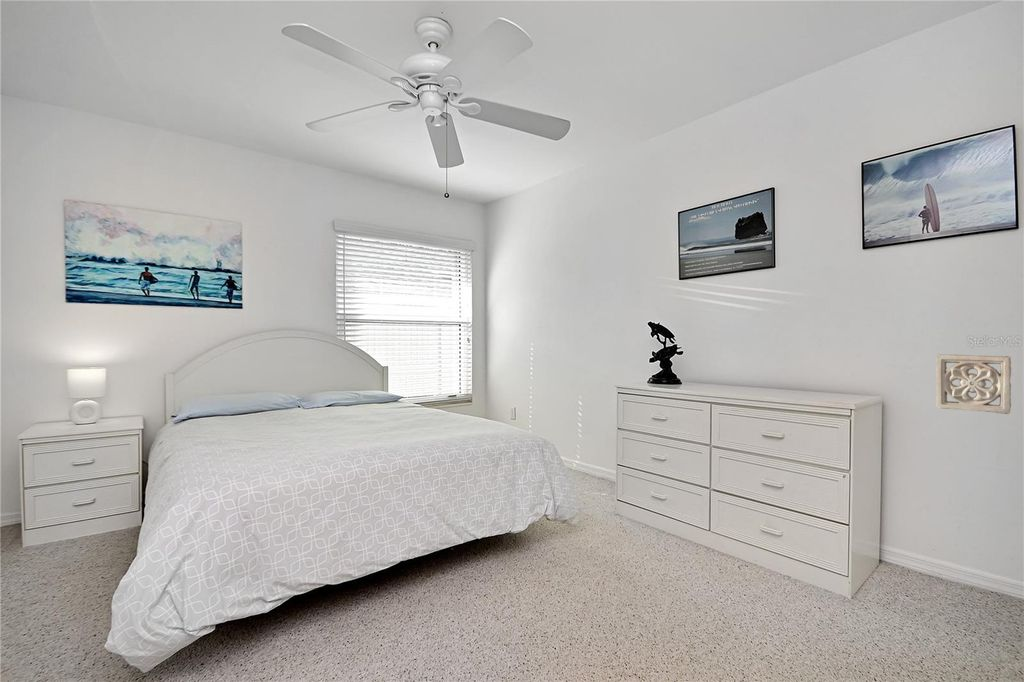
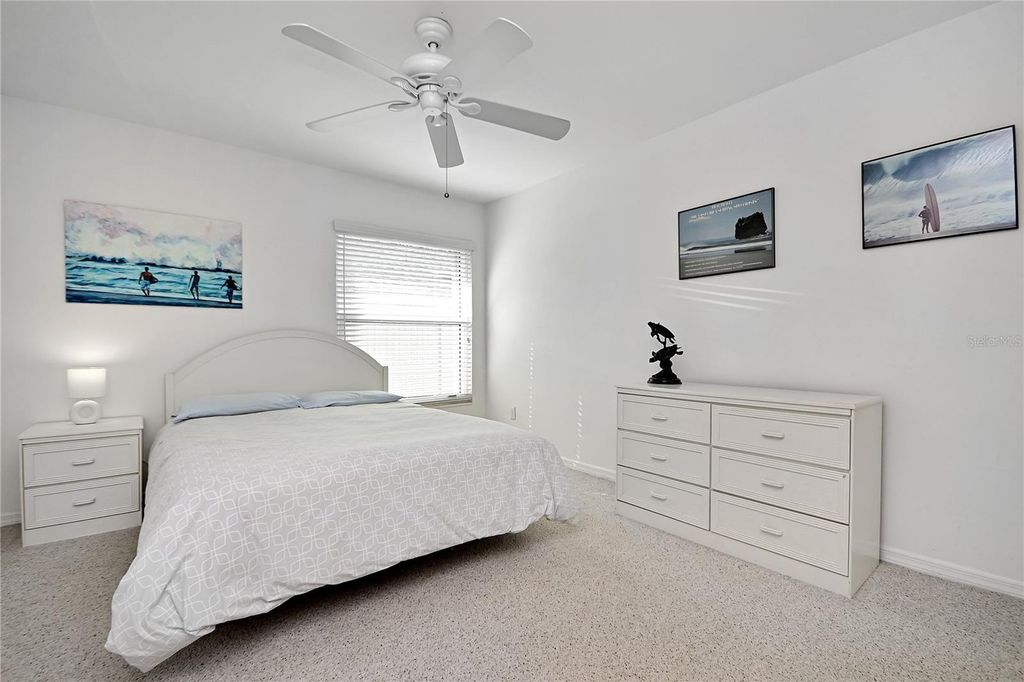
- wall ornament [935,353,1012,415]
